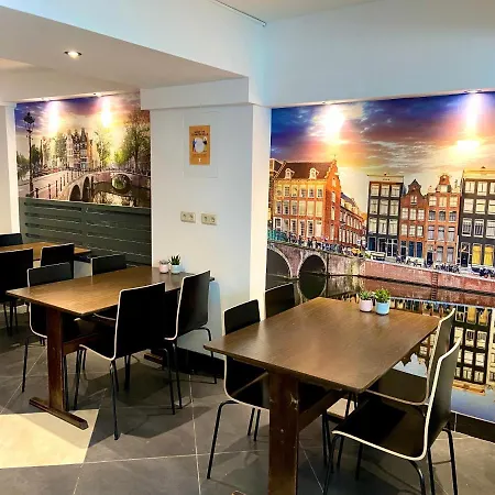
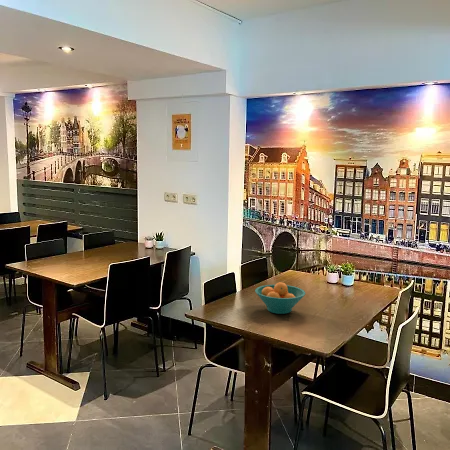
+ fruit bowl [254,281,306,315]
